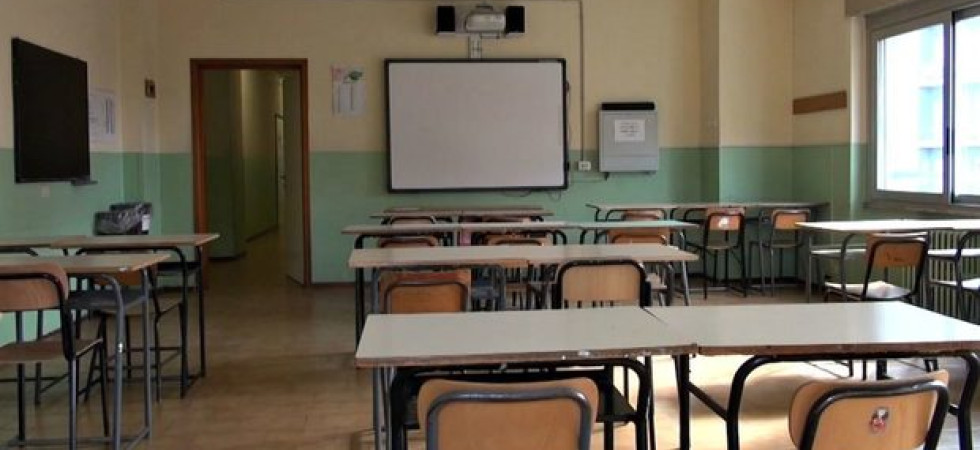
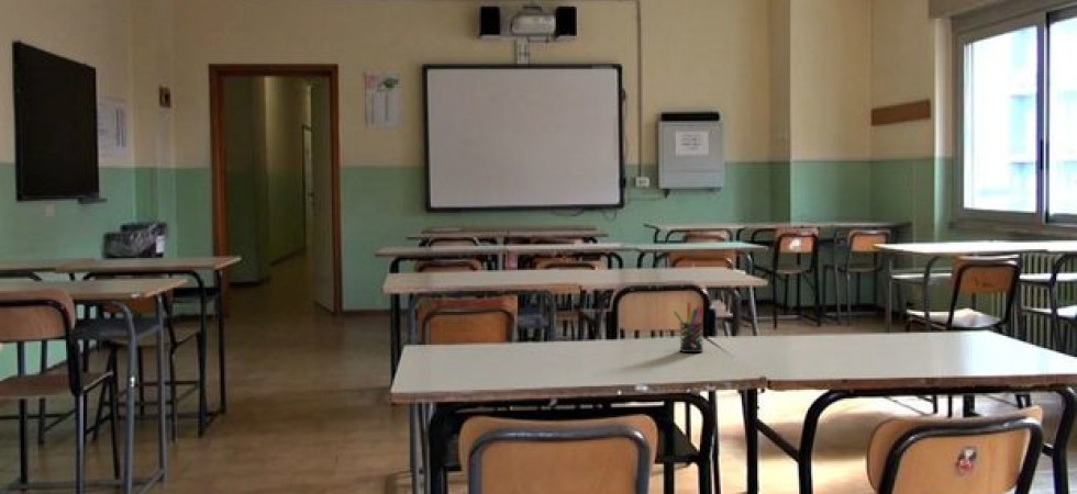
+ pen holder [673,301,704,353]
